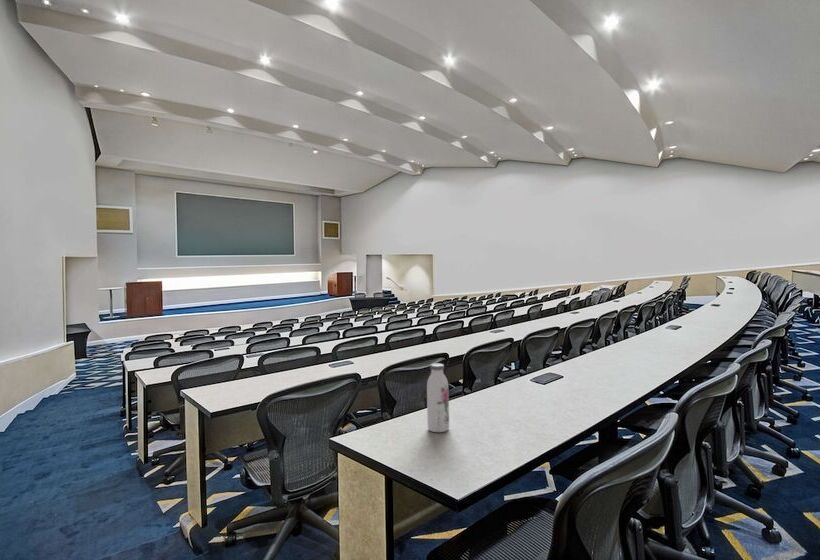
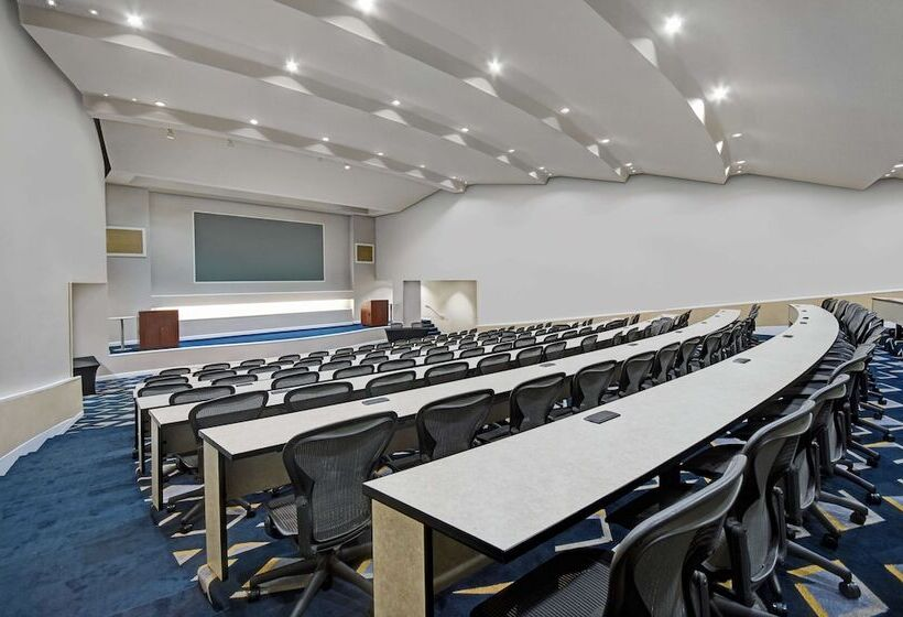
- water bottle [426,363,450,433]
